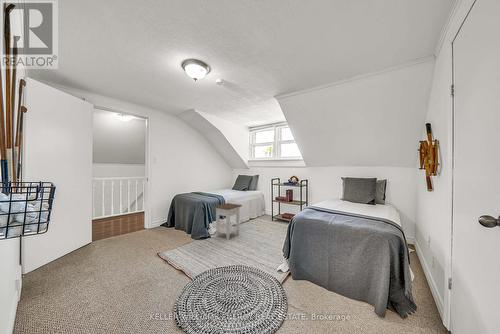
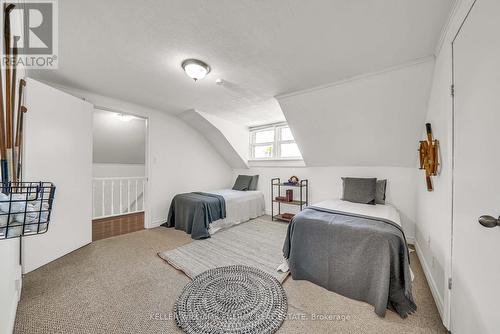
- nightstand [213,202,243,241]
